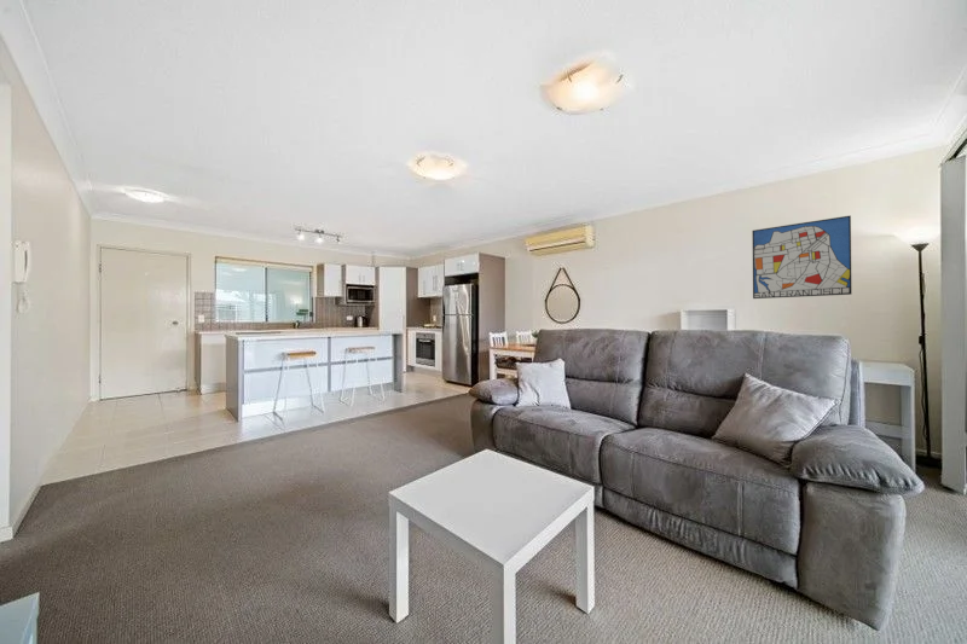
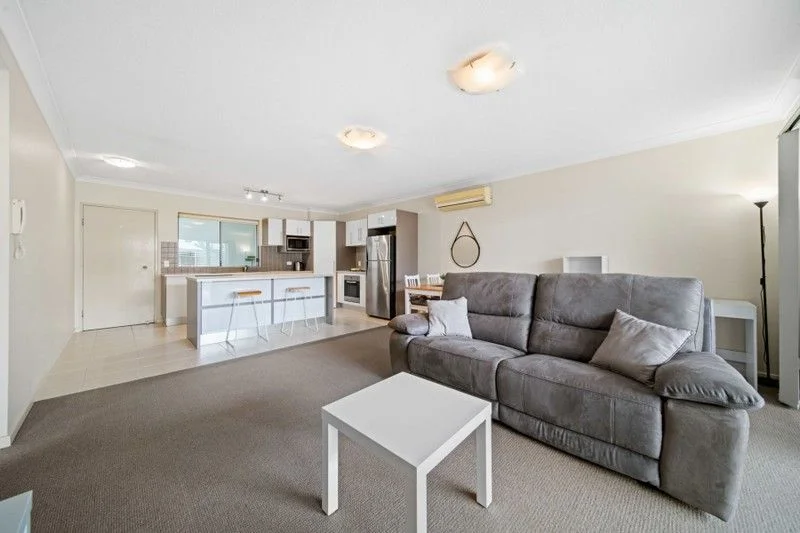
- wall art [751,214,852,300]
